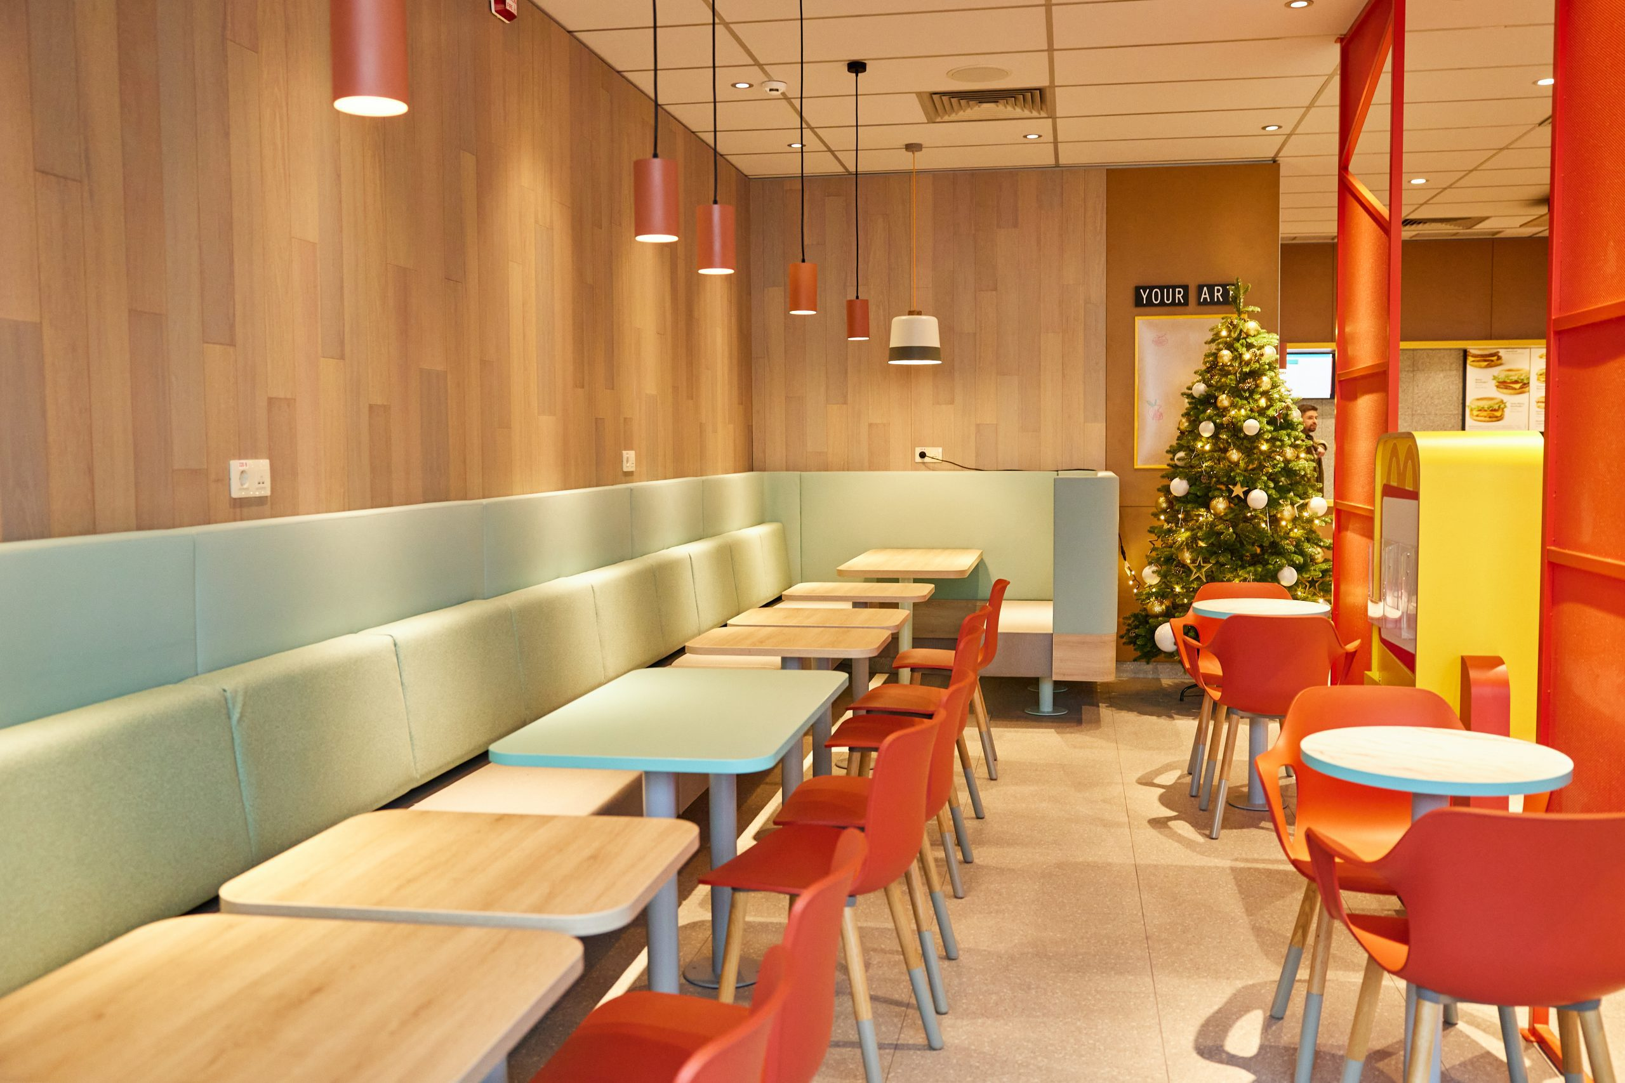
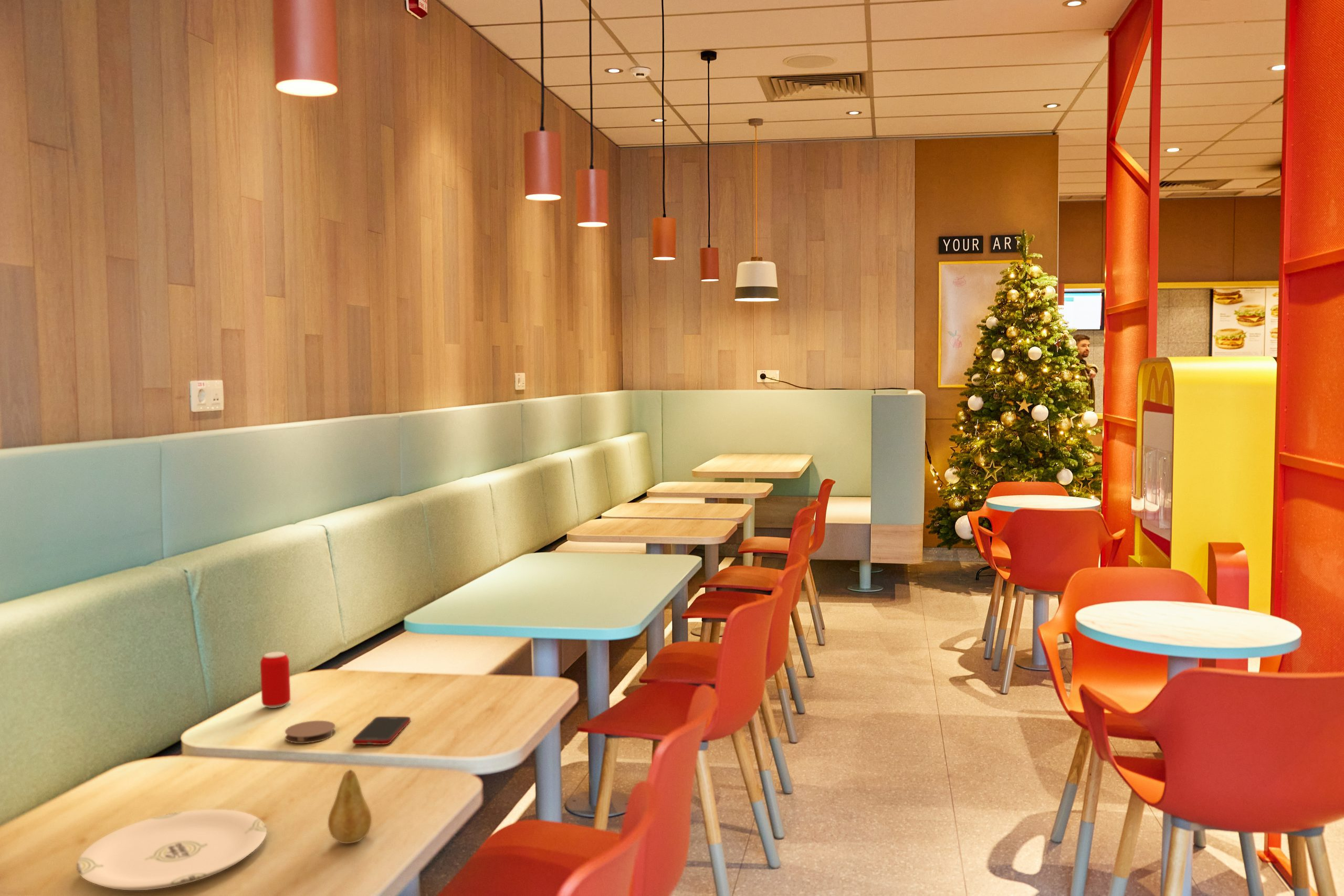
+ cell phone [352,716,411,745]
+ beverage can [260,651,291,709]
+ coaster [285,720,336,744]
+ fruit [328,769,372,844]
+ plate [76,809,267,891]
